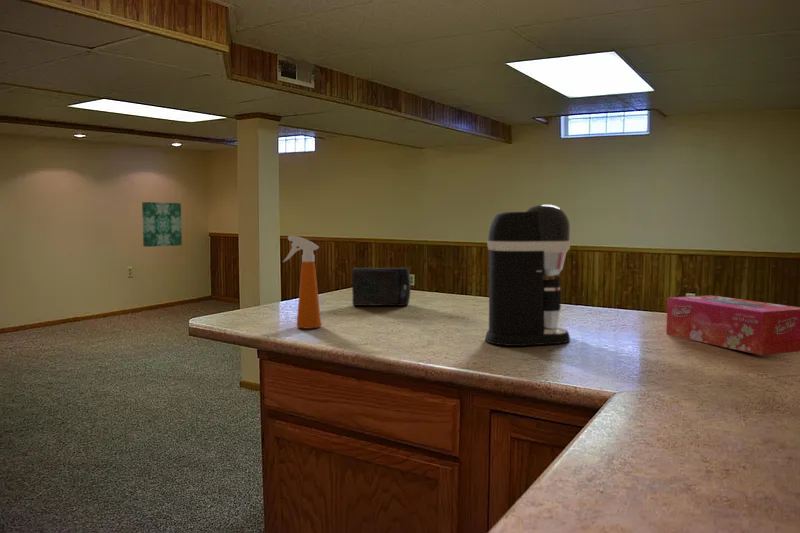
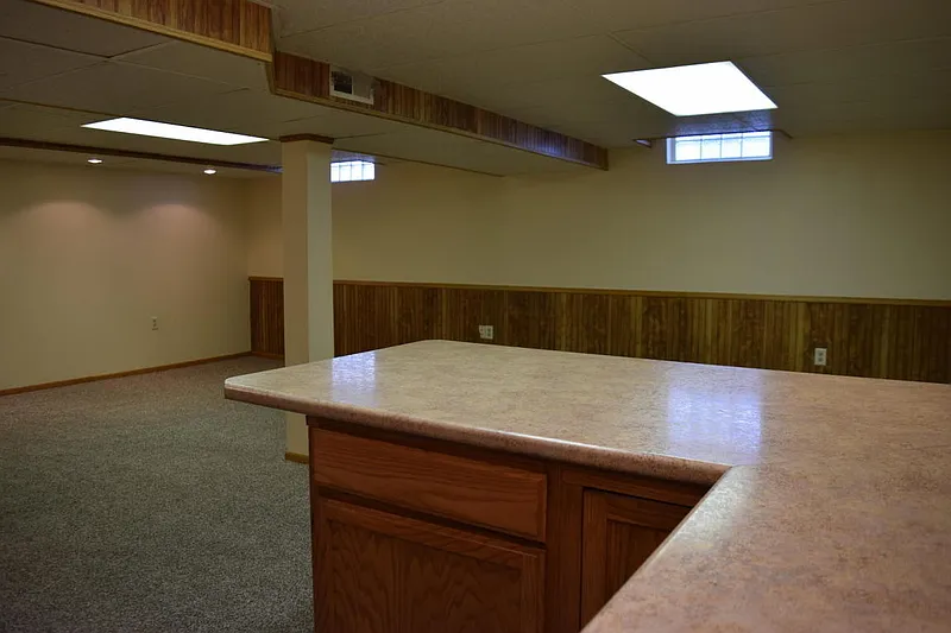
- wall art [141,201,183,248]
- coffee maker [484,204,571,347]
- spray bottle [282,235,322,330]
- tissue box [665,294,800,356]
- speaker [351,267,412,307]
